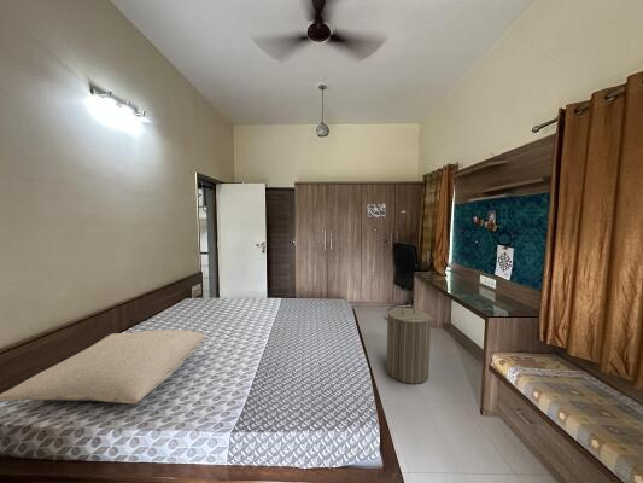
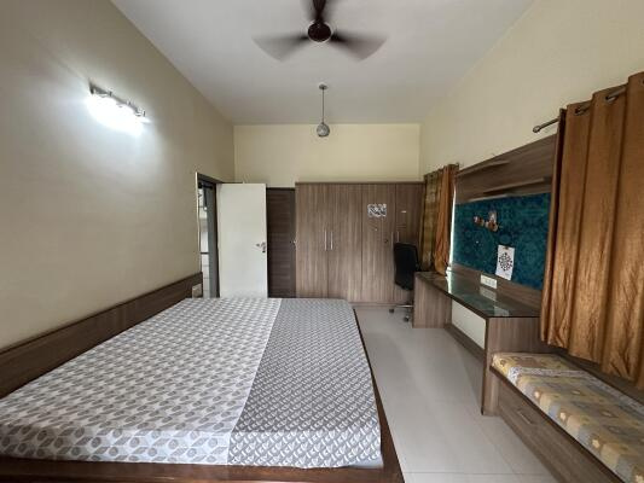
- laundry hamper [382,303,436,385]
- pillow [0,328,206,405]
